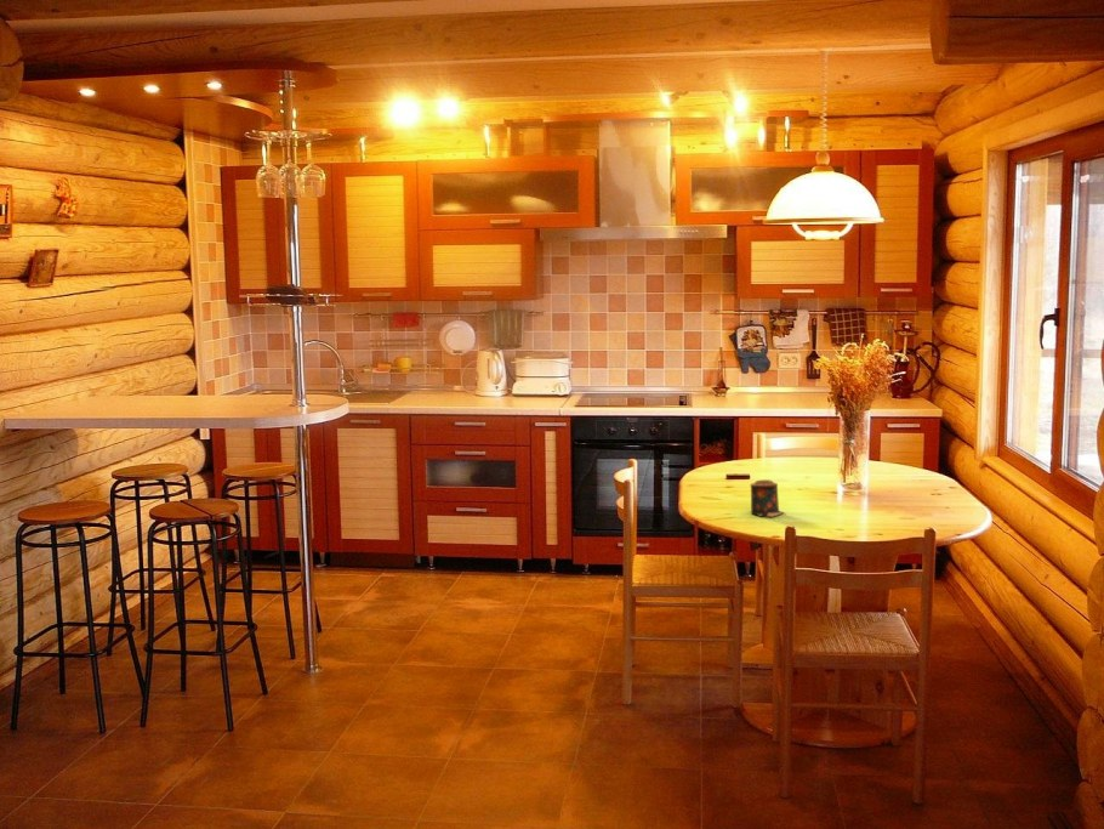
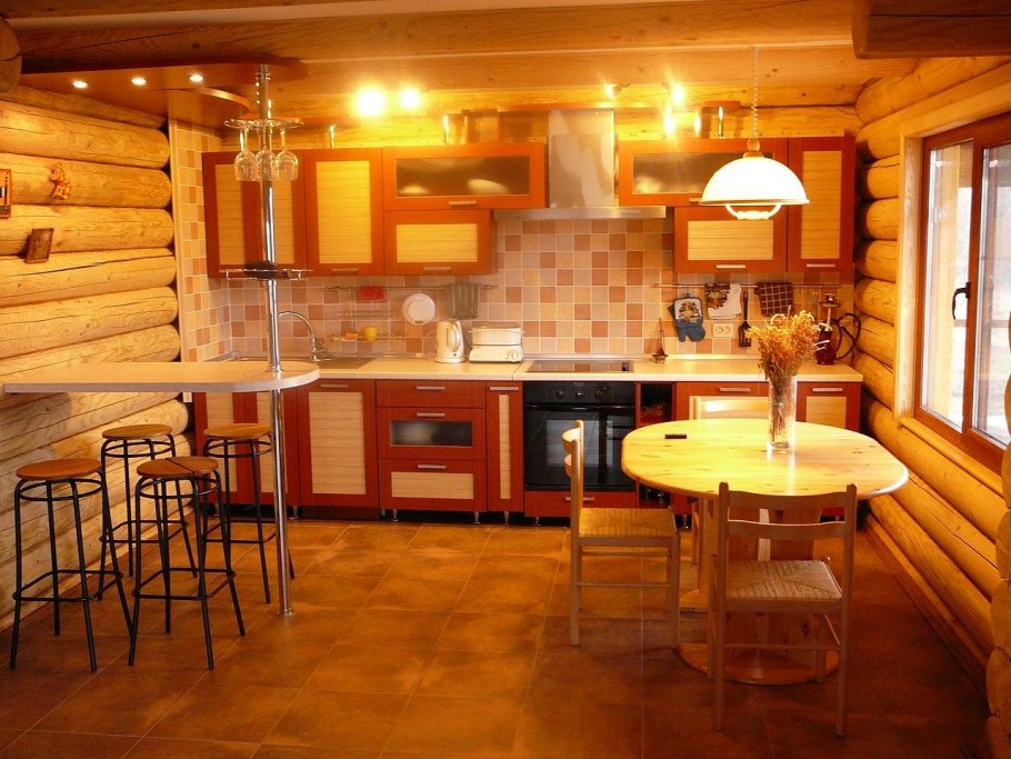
- candle [750,478,785,517]
